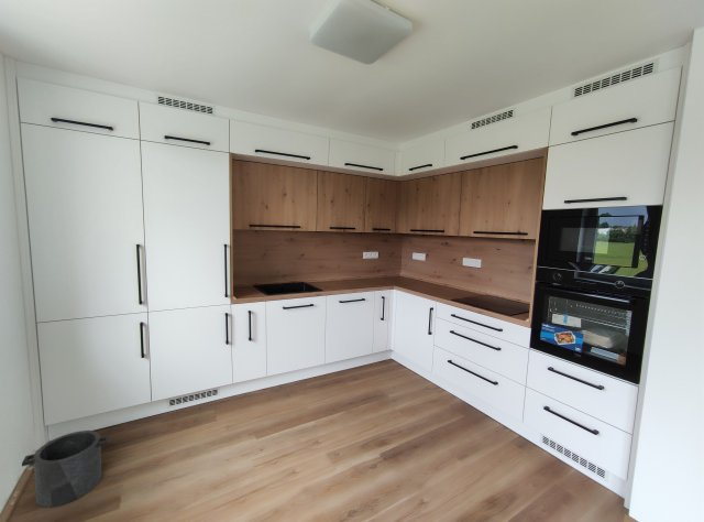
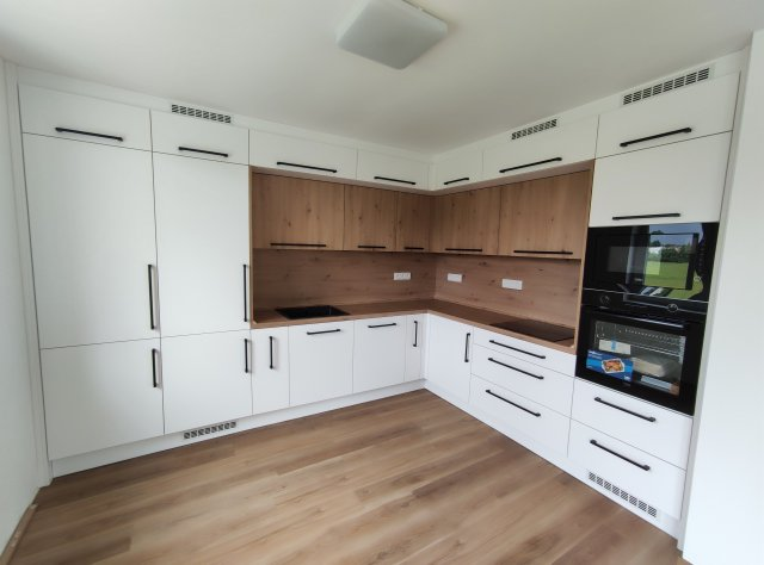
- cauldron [21,429,111,509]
